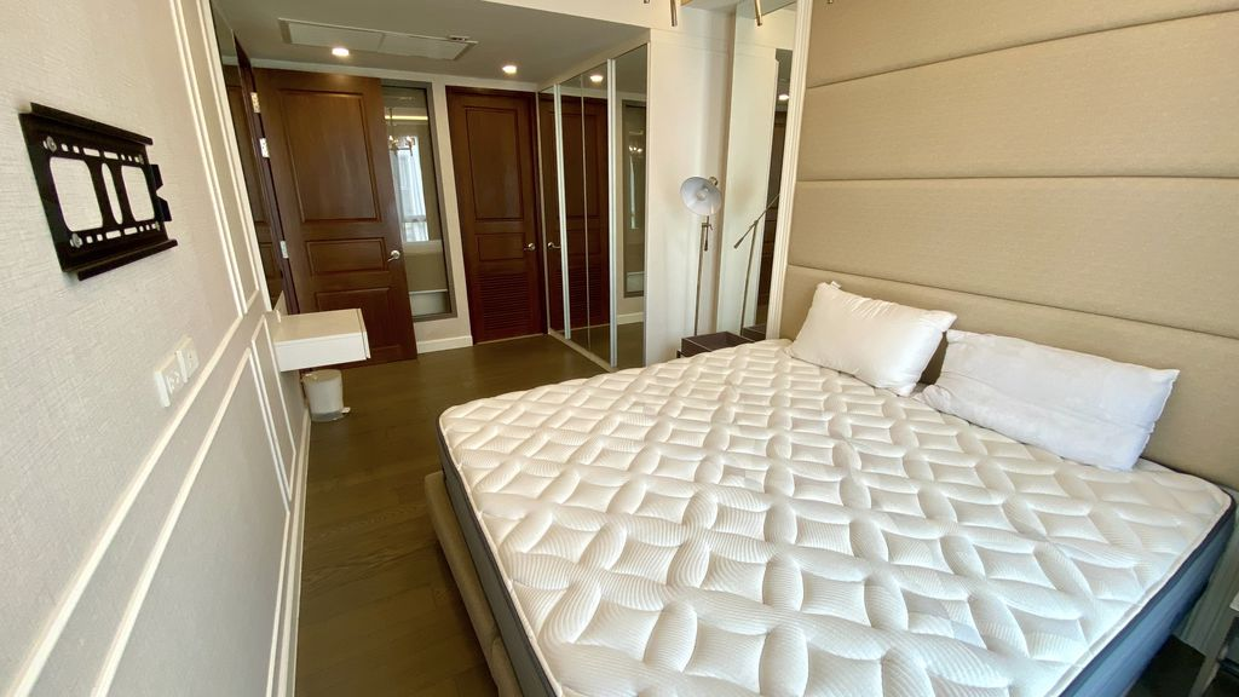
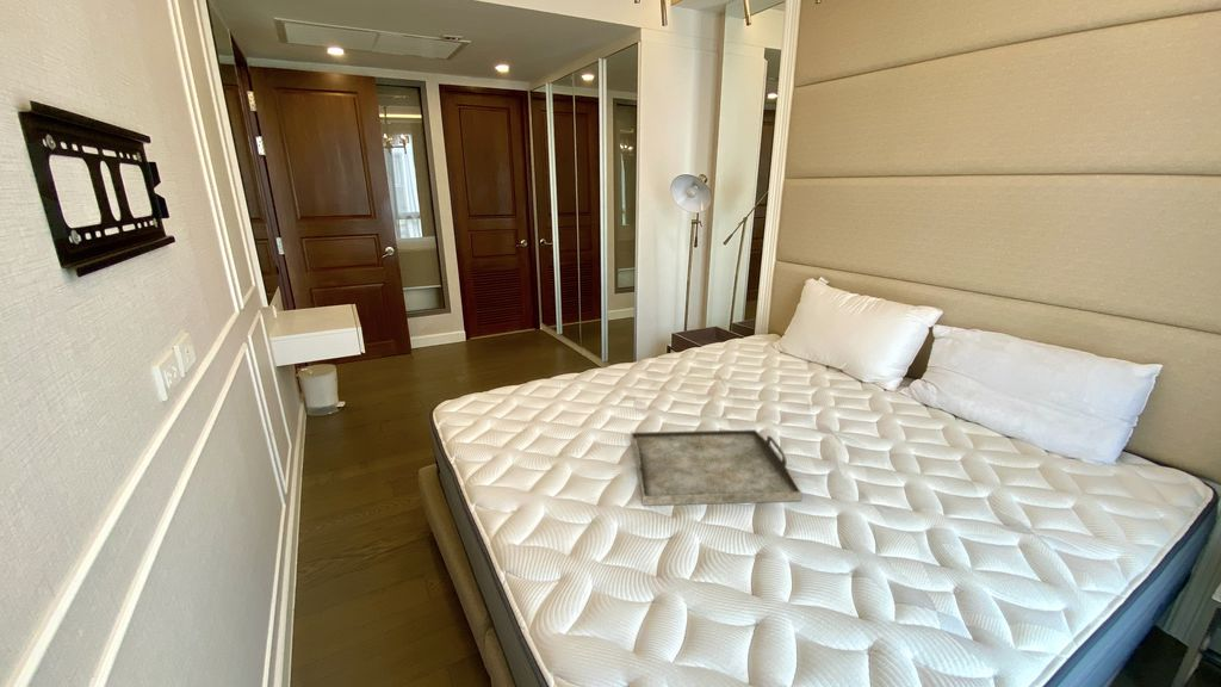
+ serving tray [630,428,804,507]
